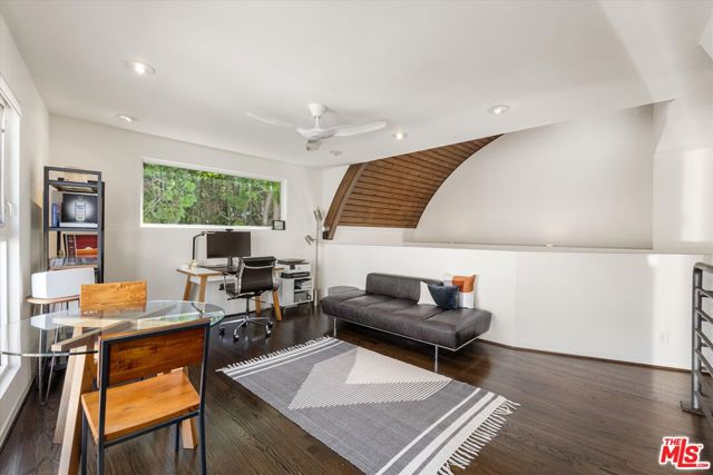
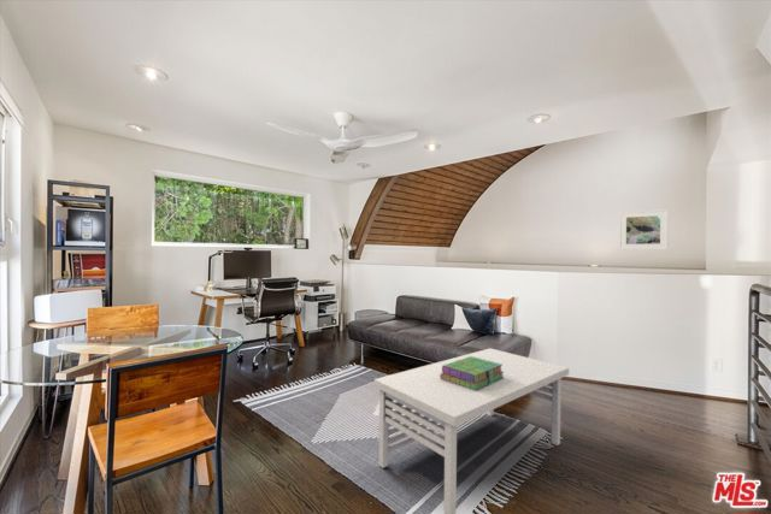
+ stack of books [440,356,504,391]
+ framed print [618,208,670,252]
+ coffee table [373,347,570,514]
